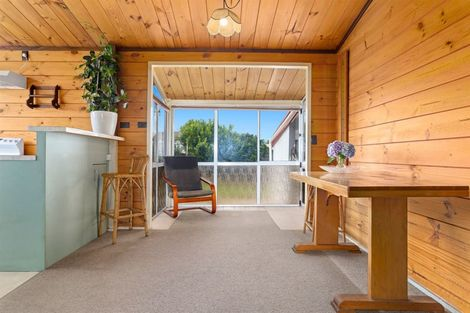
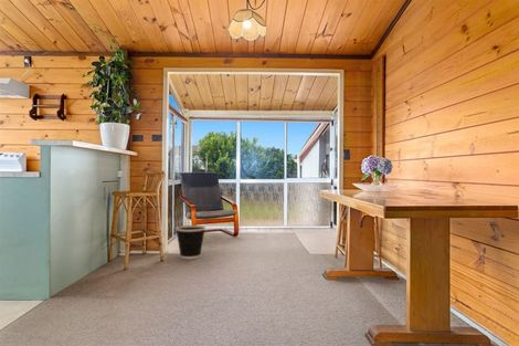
+ wastebasket [174,224,206,260]
